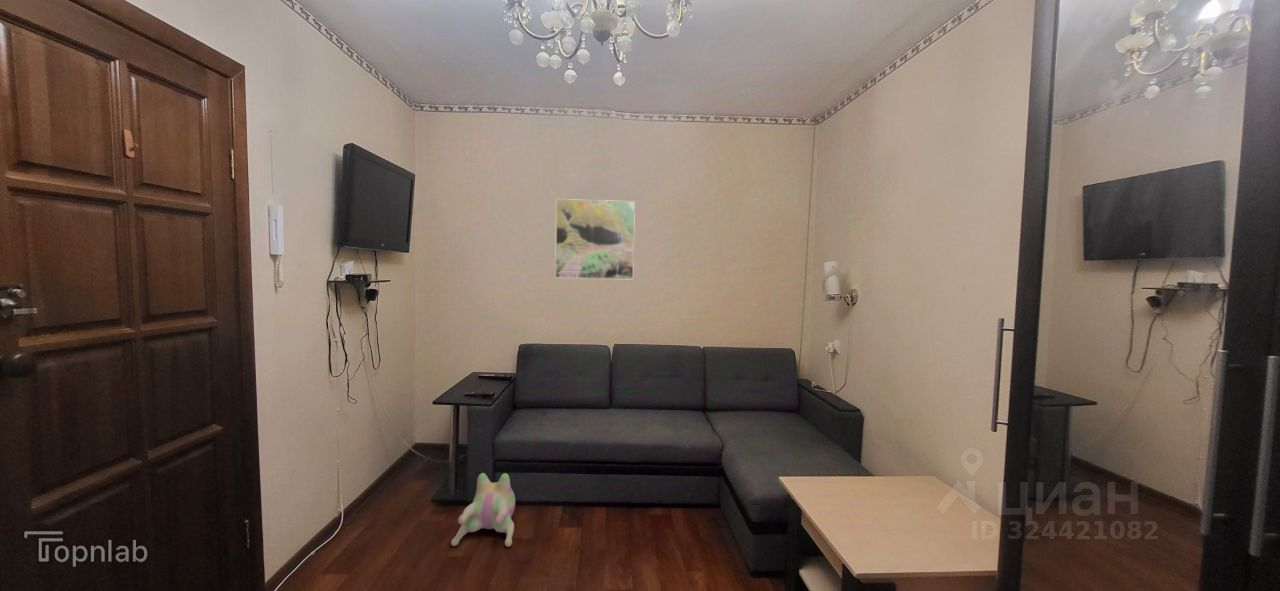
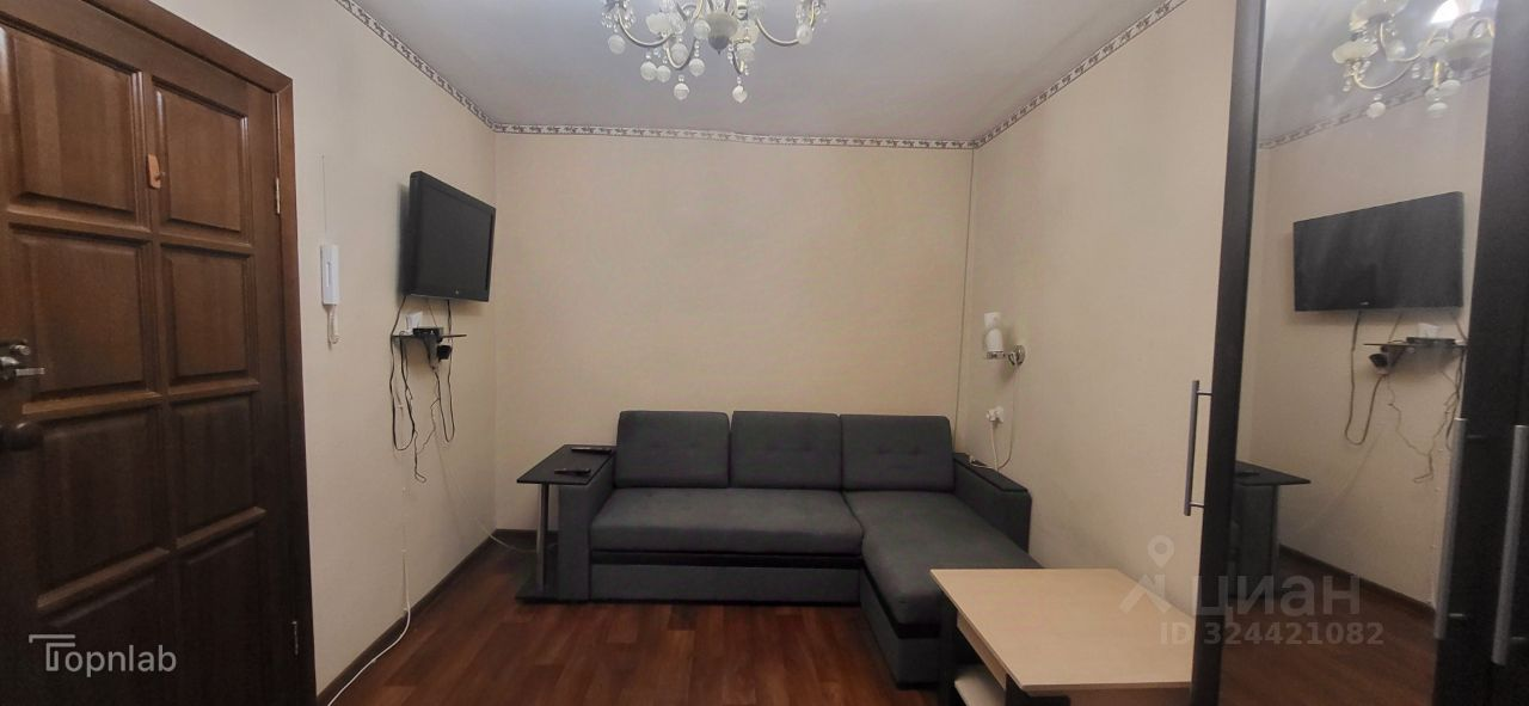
- plush toy [450,472,516,548]
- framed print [554,198,636,280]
